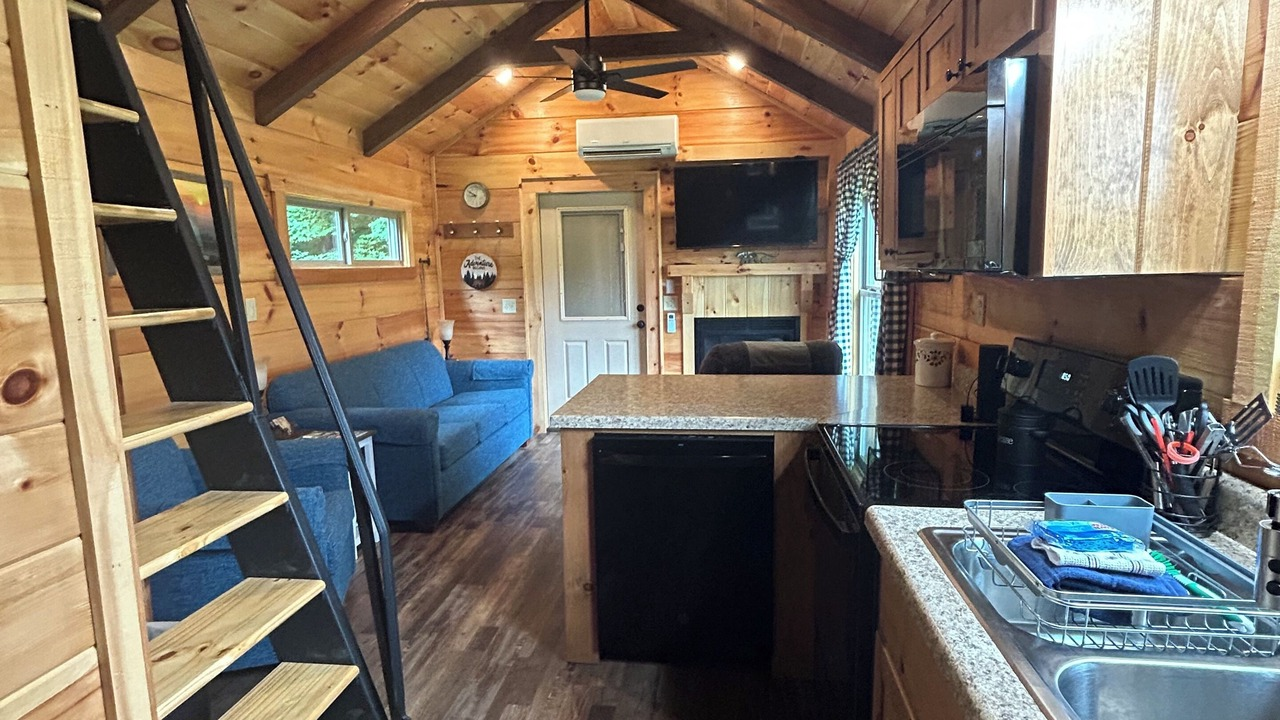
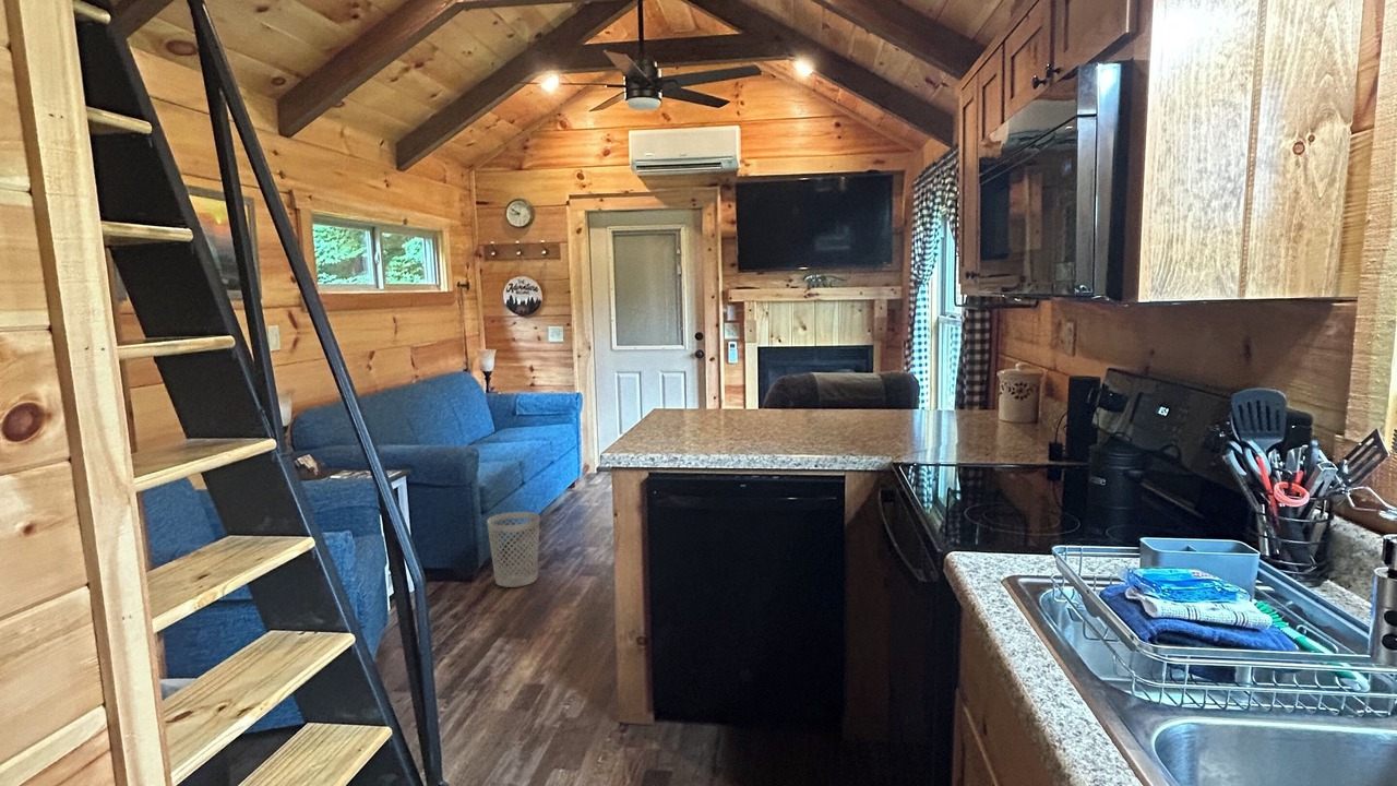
+ wastebasket [486,511,540,588]
